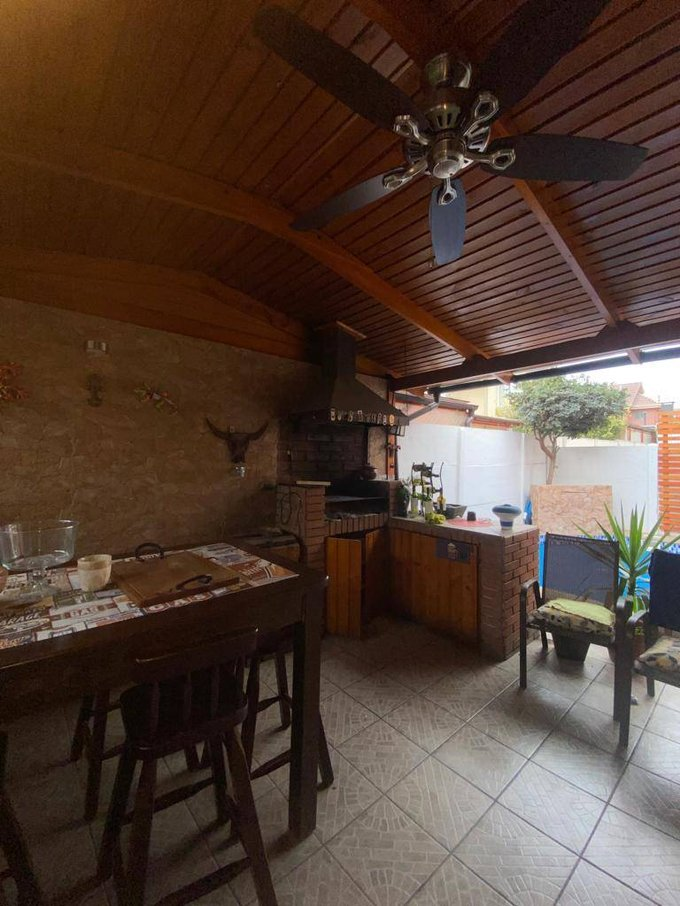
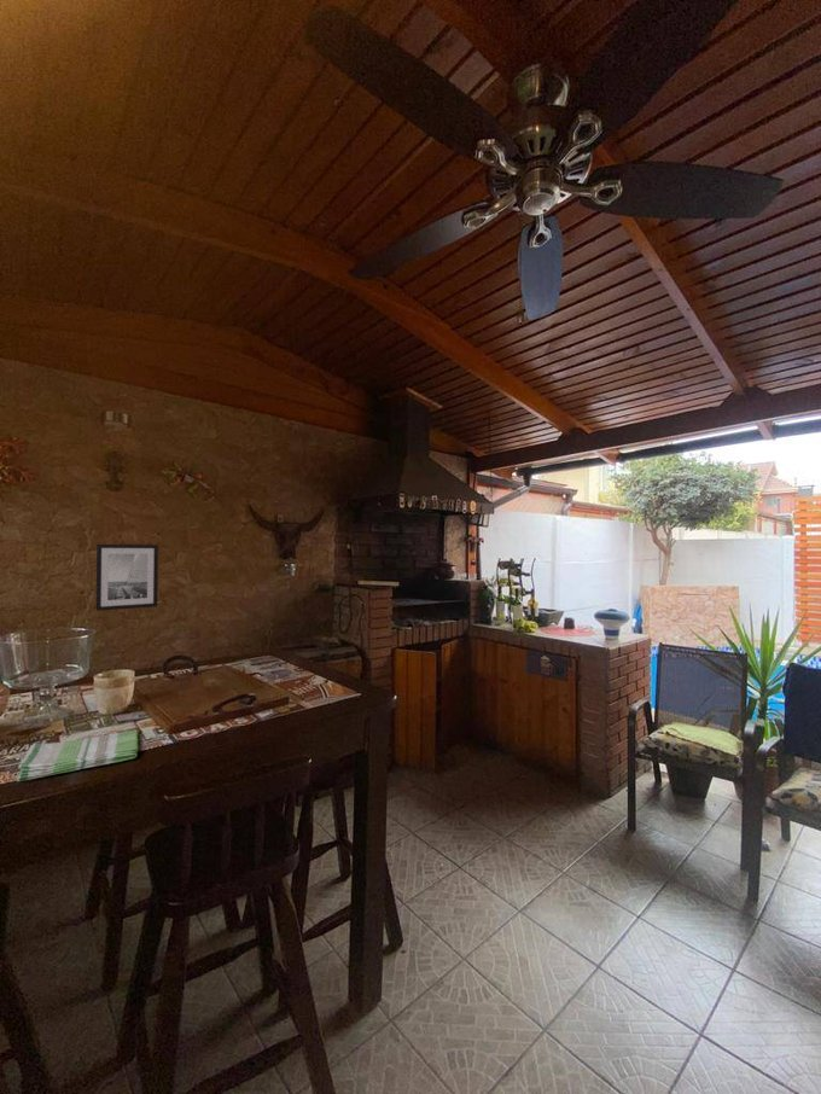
+ wall art [95,543,159,612]
+ dish towel [16,728,140,782]
